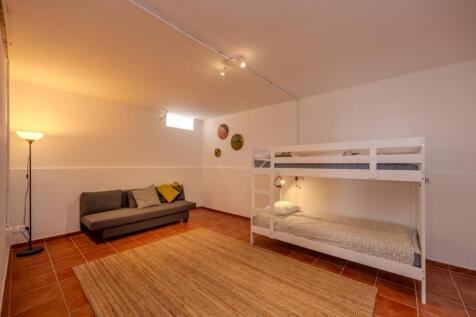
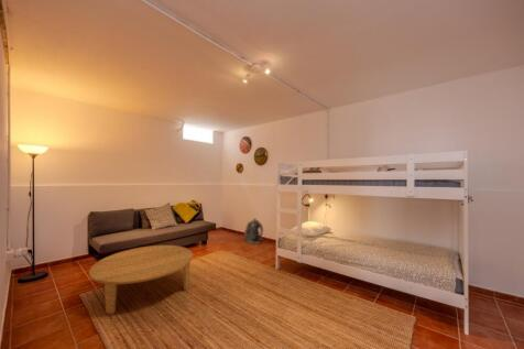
+ backpack [243,217,264,244]
+ coffee table [88,244,194,315]
